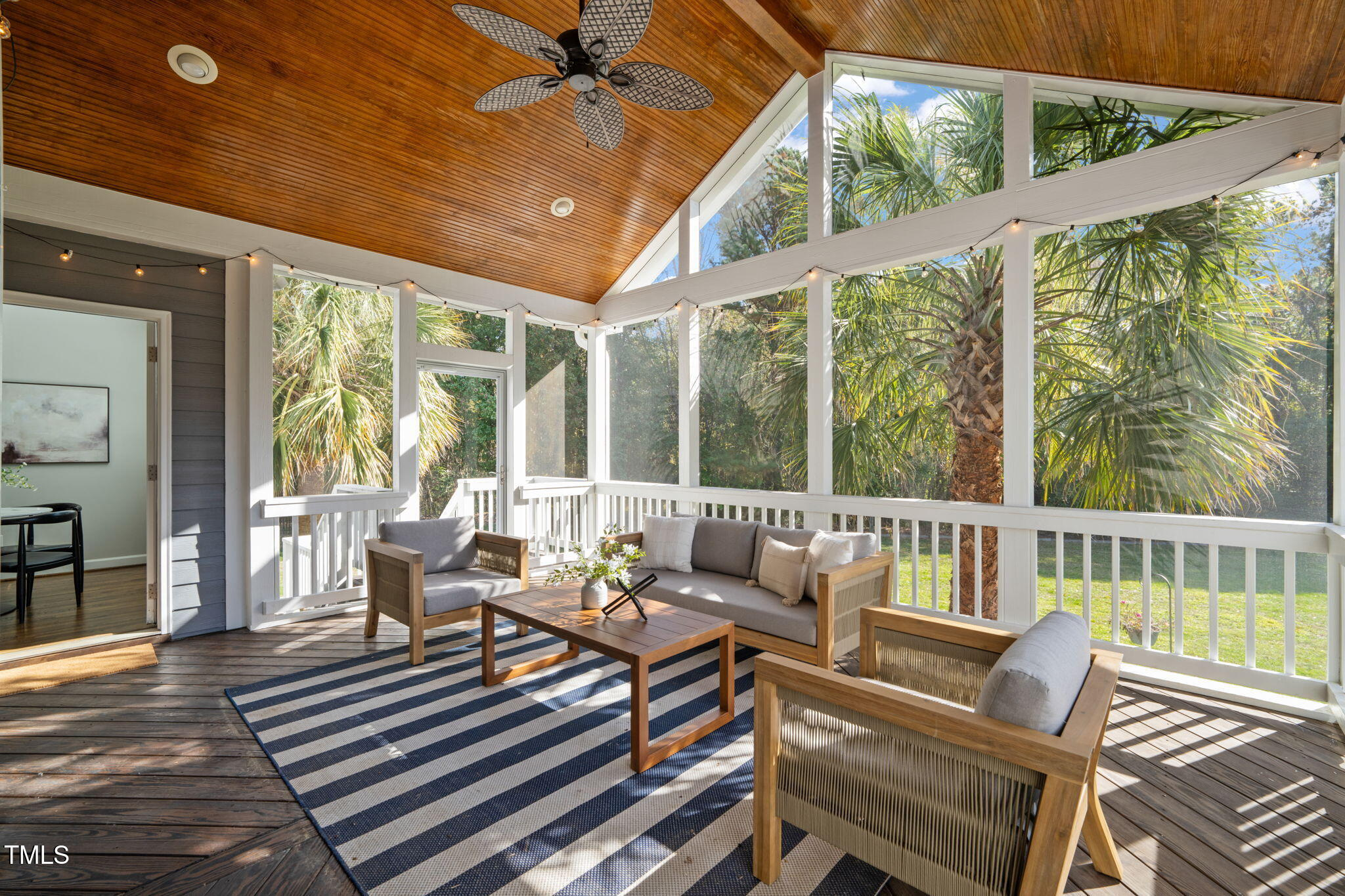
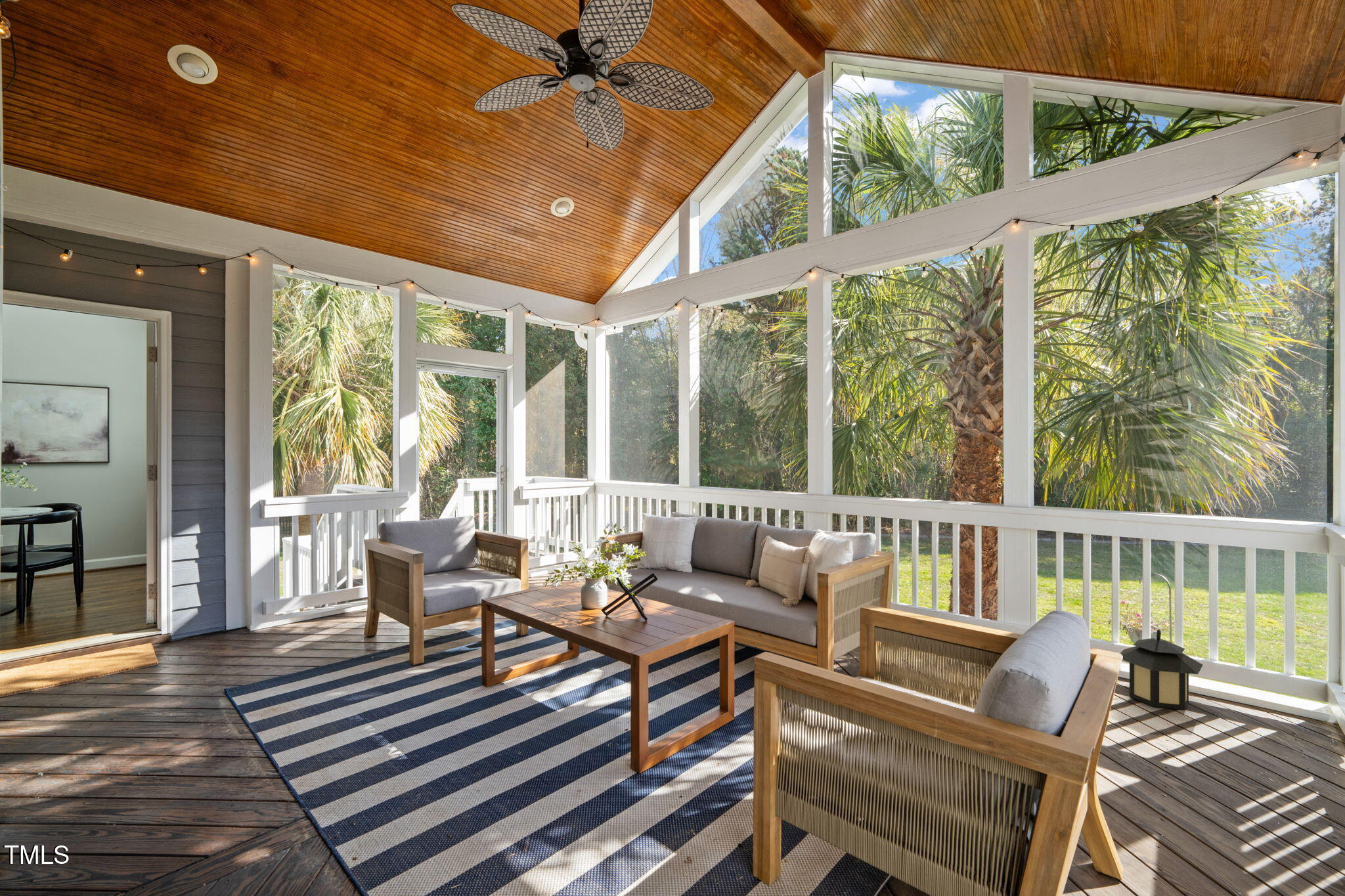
+ lantern [1120,628,1203,710]
